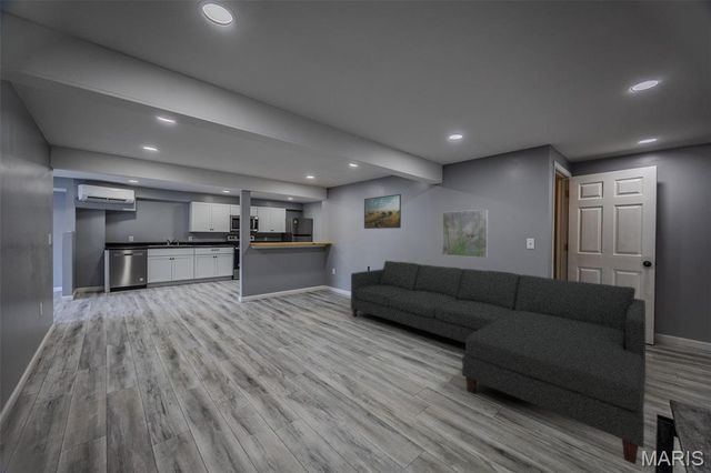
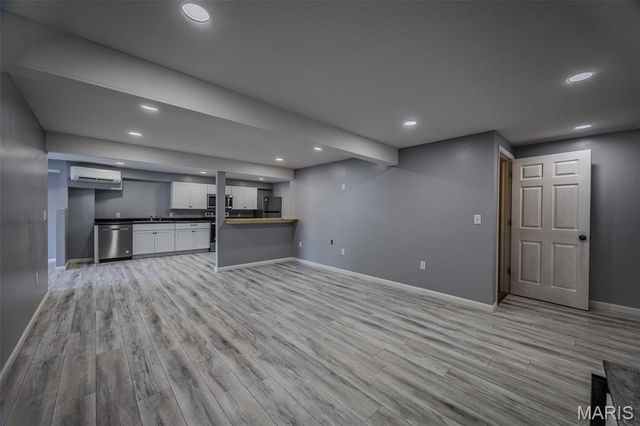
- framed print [441,209,489,259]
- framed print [363,193,402,230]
- sofa [349,260,647,465]
